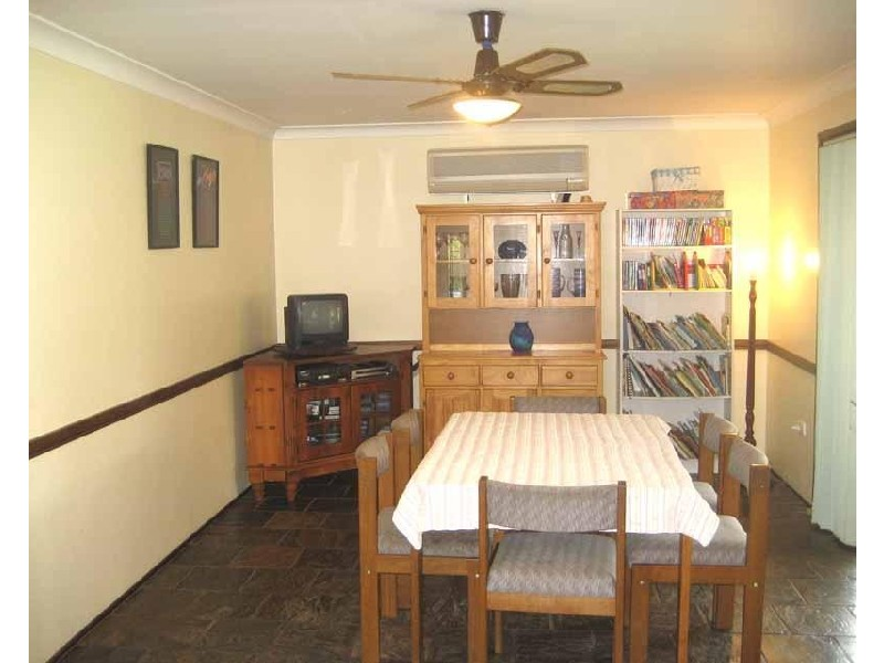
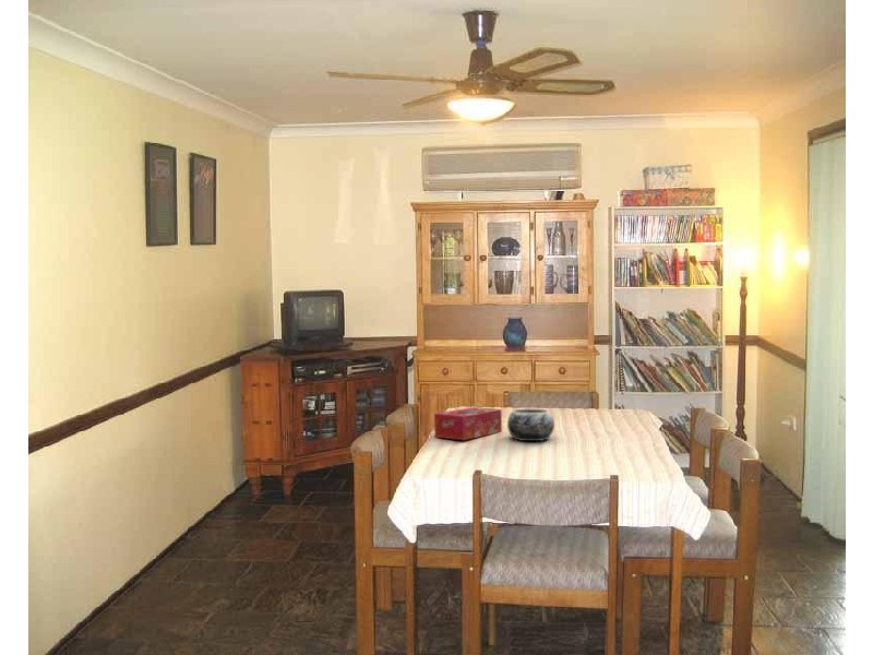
+ decorative bowl [506,407,555,442]
+ tissue box [433,406,503,441]
